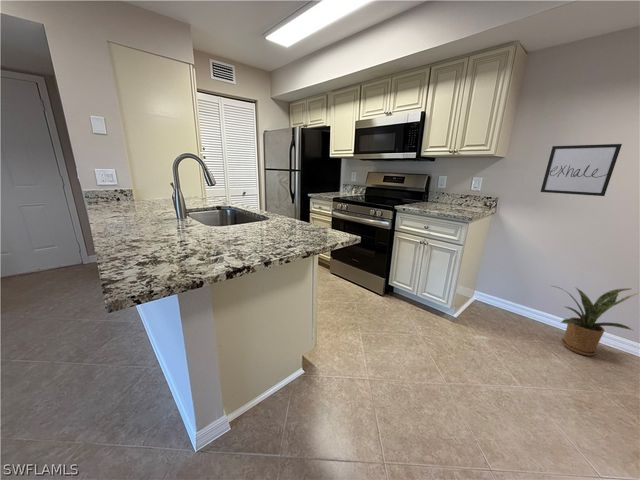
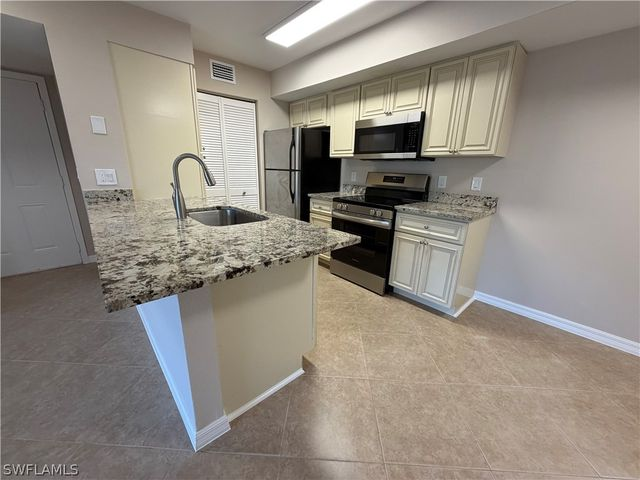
- house plant [552,285,639,357]
- wall art [540,143,623,197]
